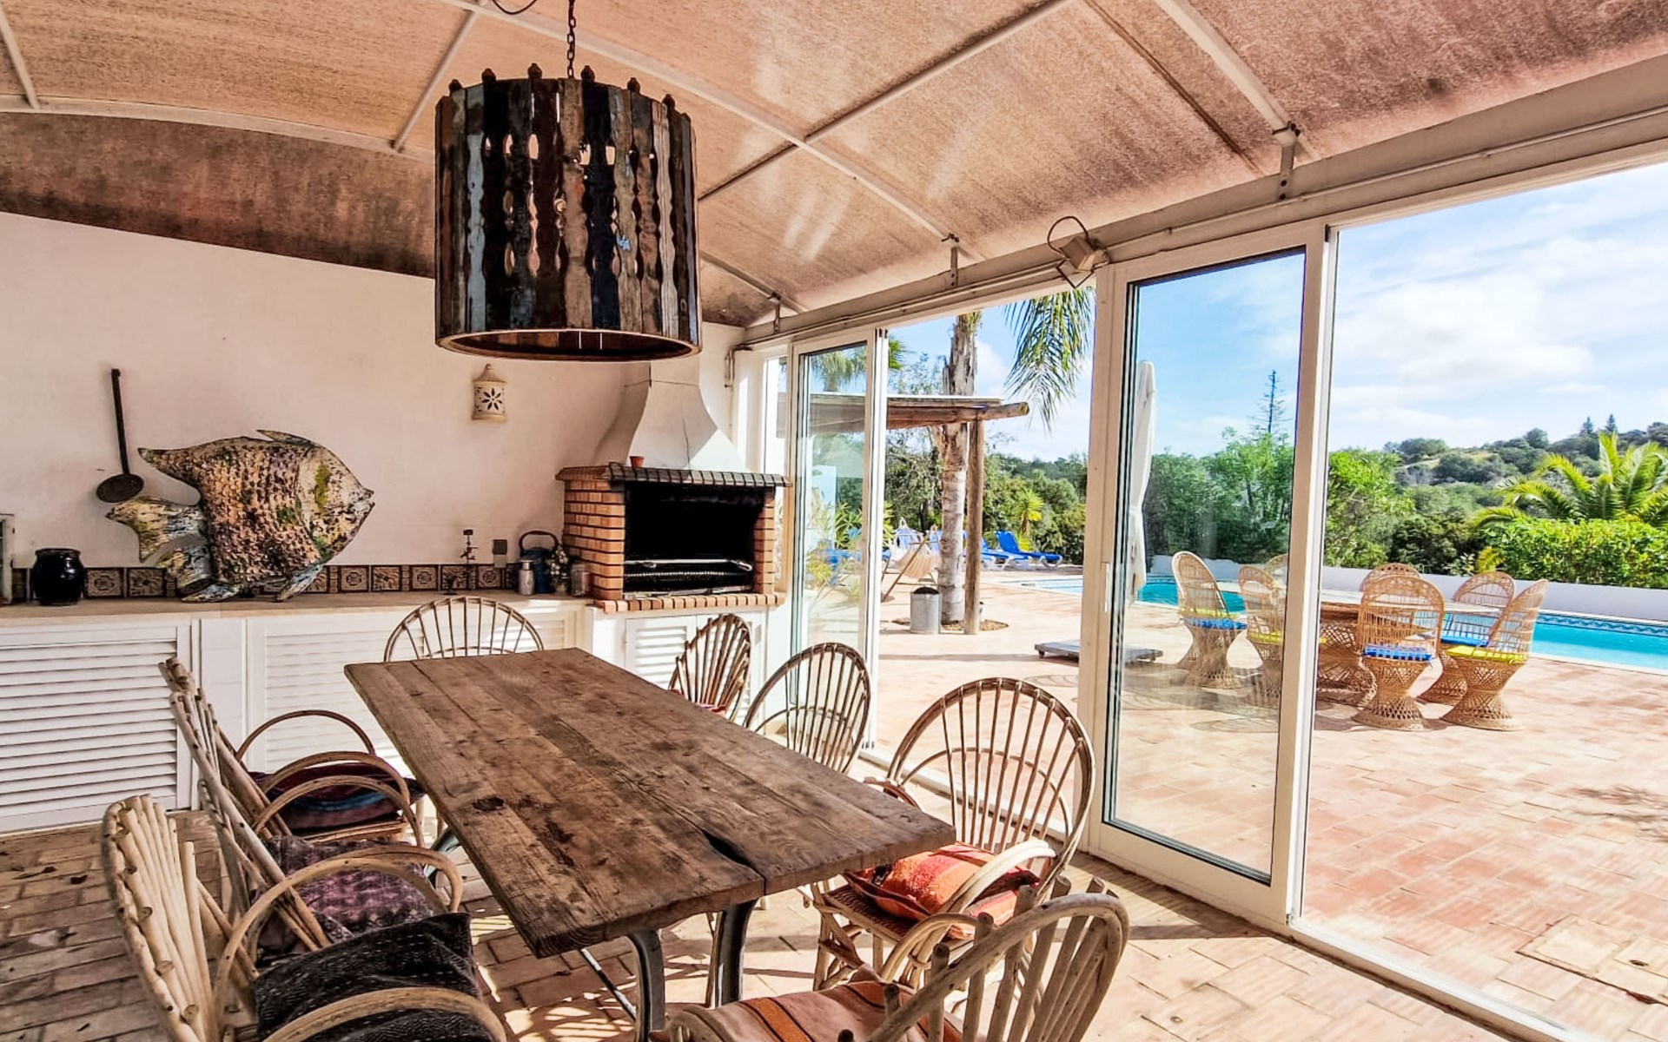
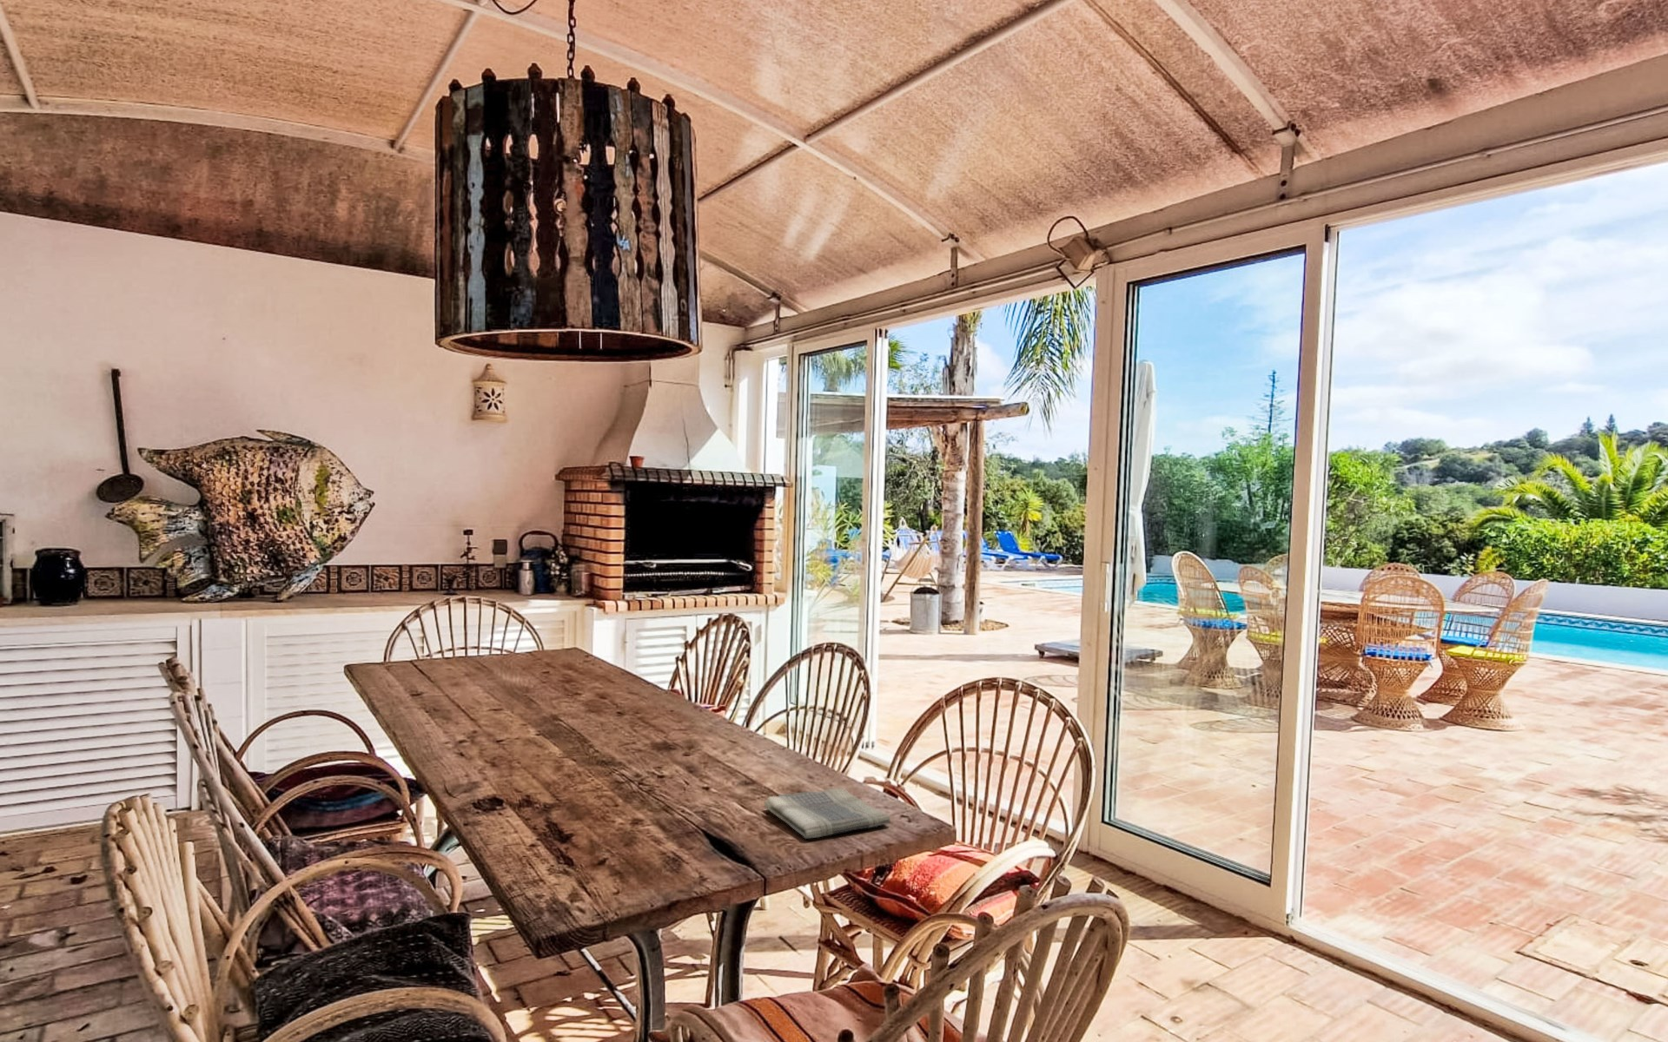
+ dish towel [764,788,891,839]
